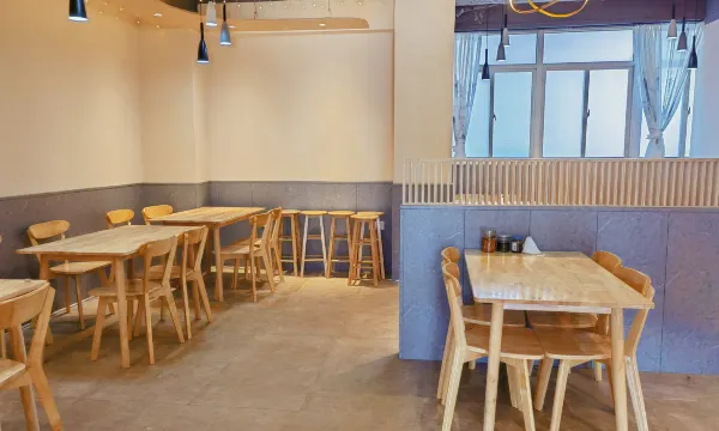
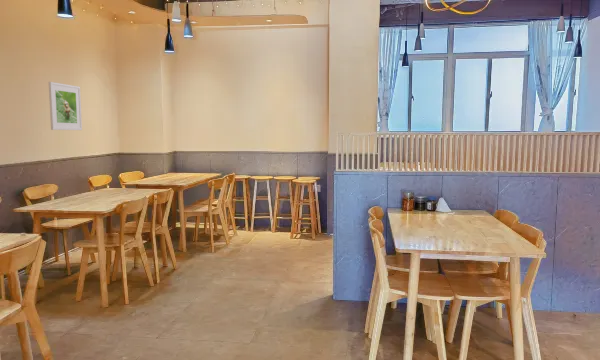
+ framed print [48,81,83,131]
